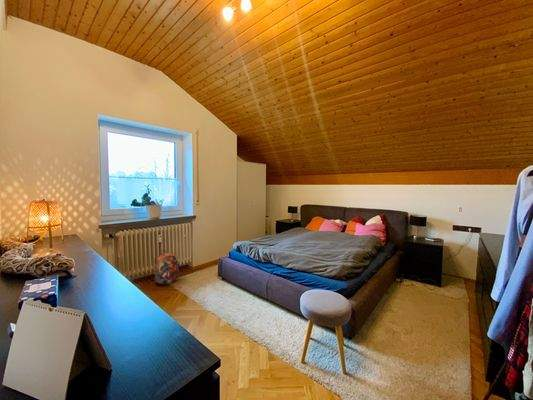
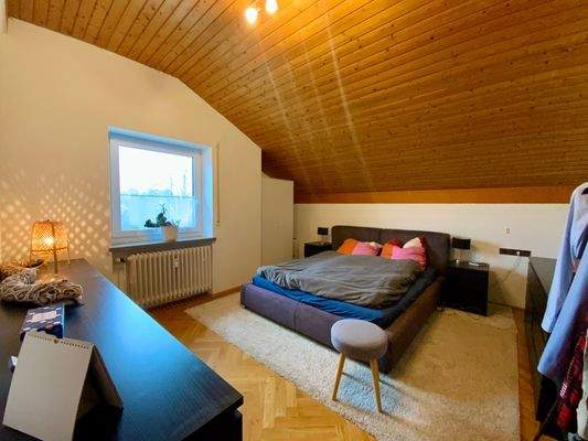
- backpack [153,249,180,285]
